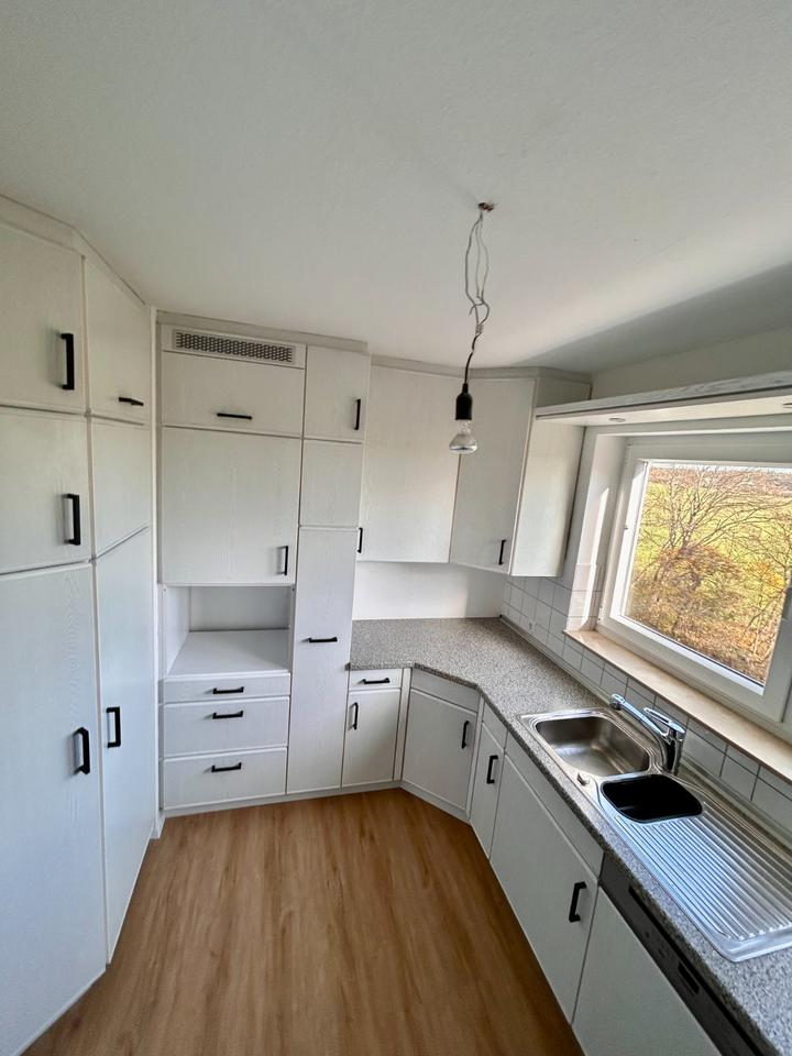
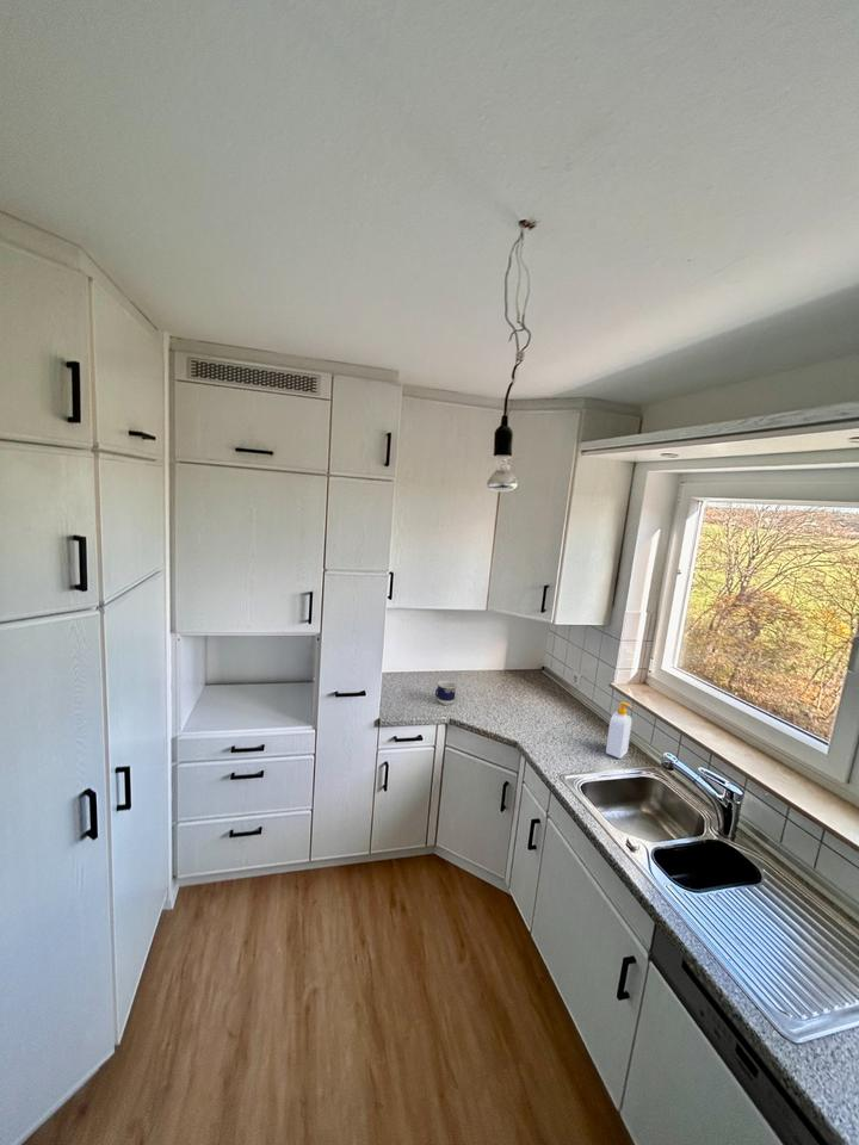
+ soap bottle [605,701,634,760]
+ cup [434,680,457,706]
